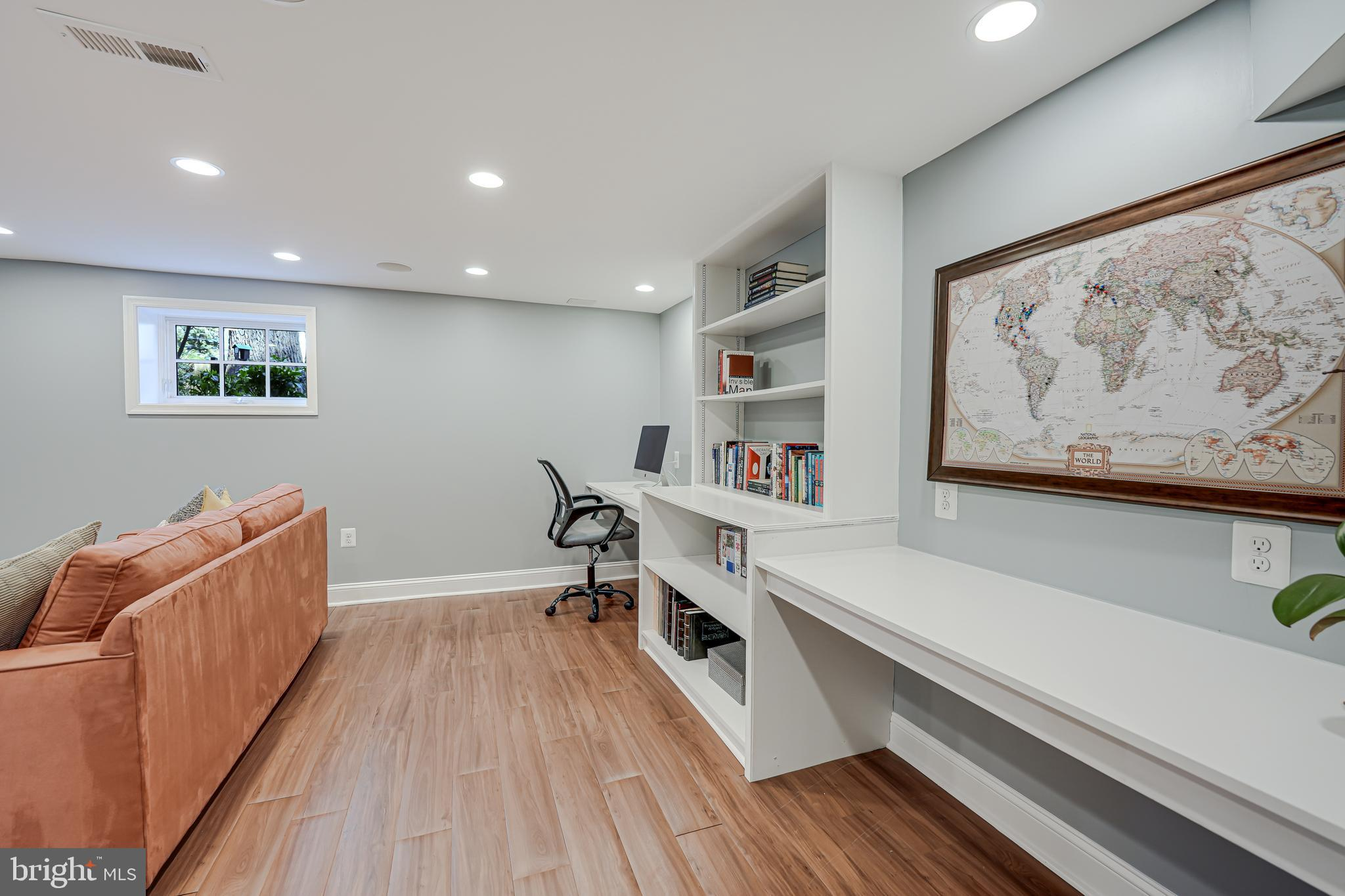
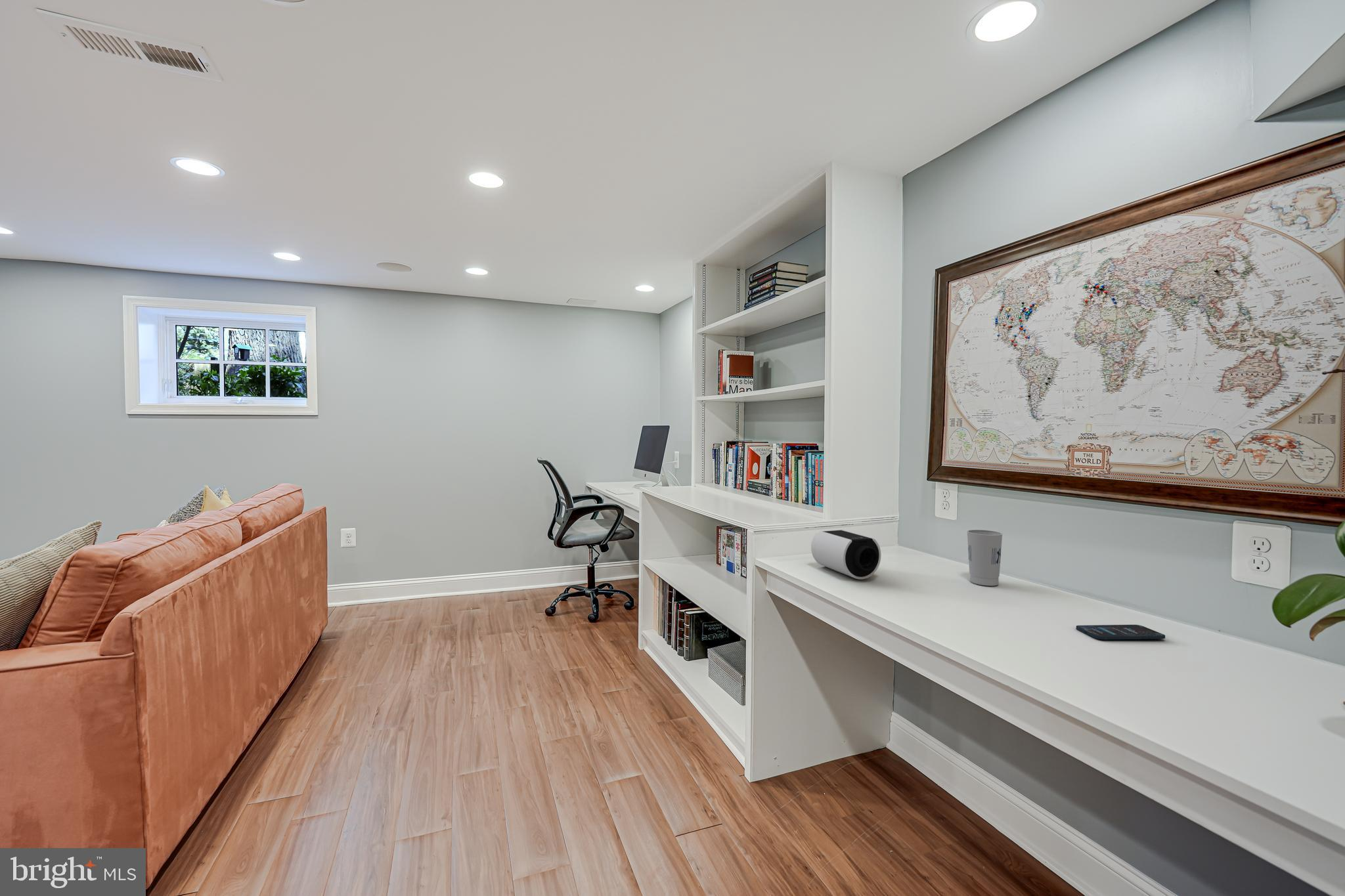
+ cup [966,529,1003,587]
+ speaker [810,529,882,580]
+ smartphone [1076,624,1166,640]
